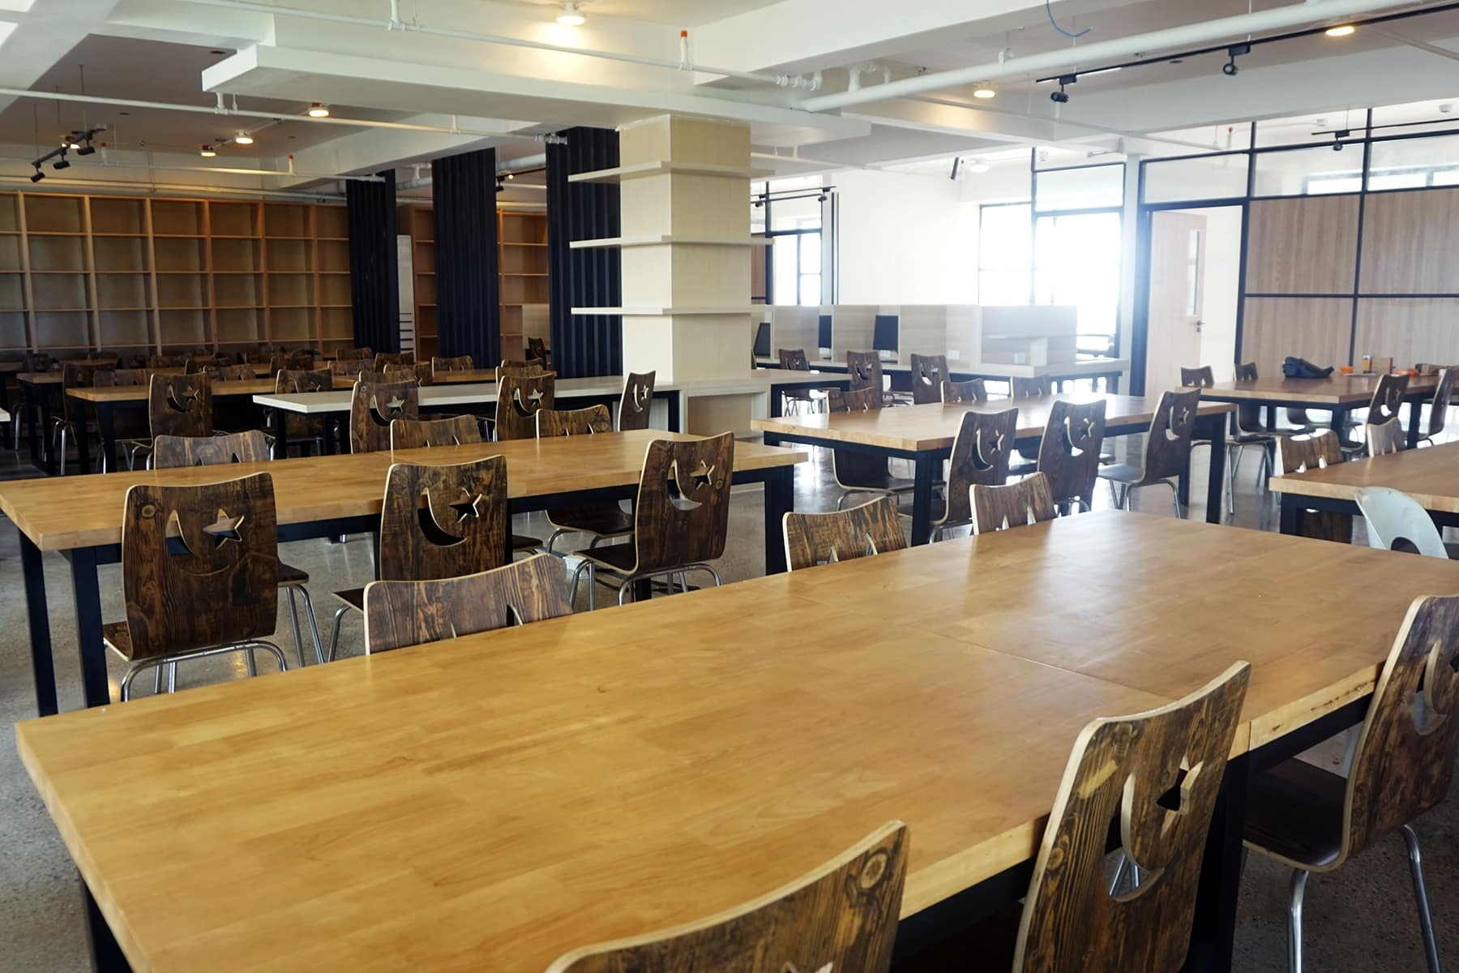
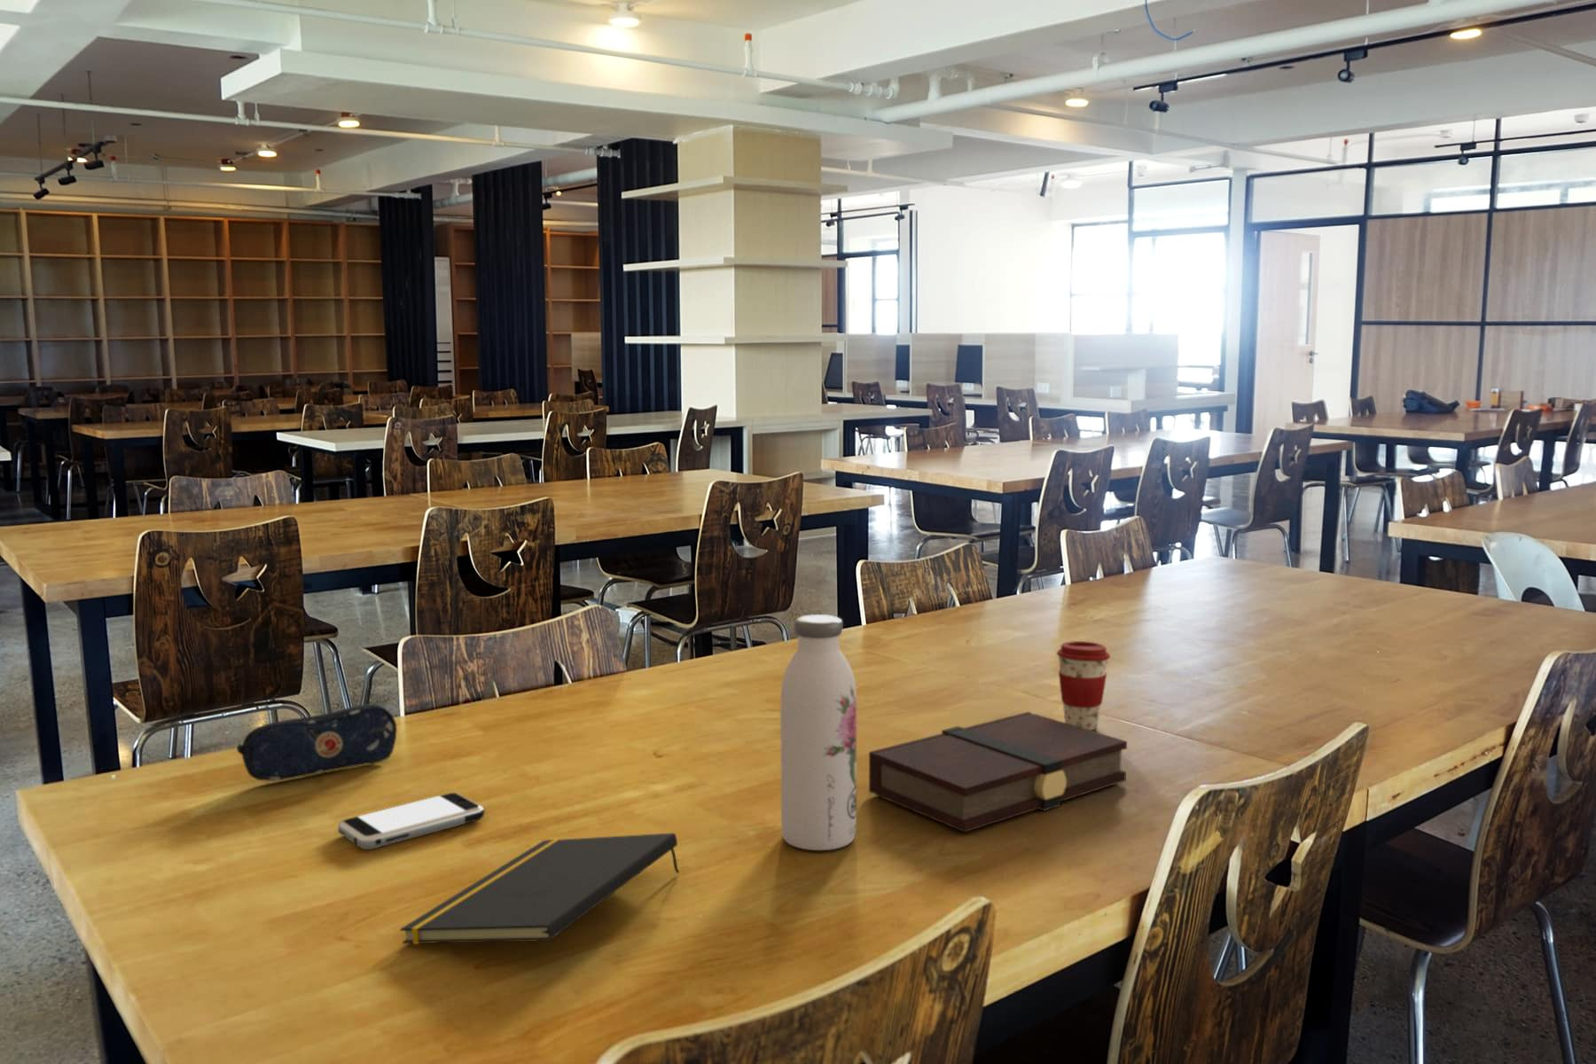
+ notepad [399,832,680,945]
+ book [868,711,1128,834]
+ pencil case [236,703,398,783]
+ coffee cup [1056,640,1112,730]
+ water bottle [779,614,857,851]
+ smartphone [337,792,486,850]
